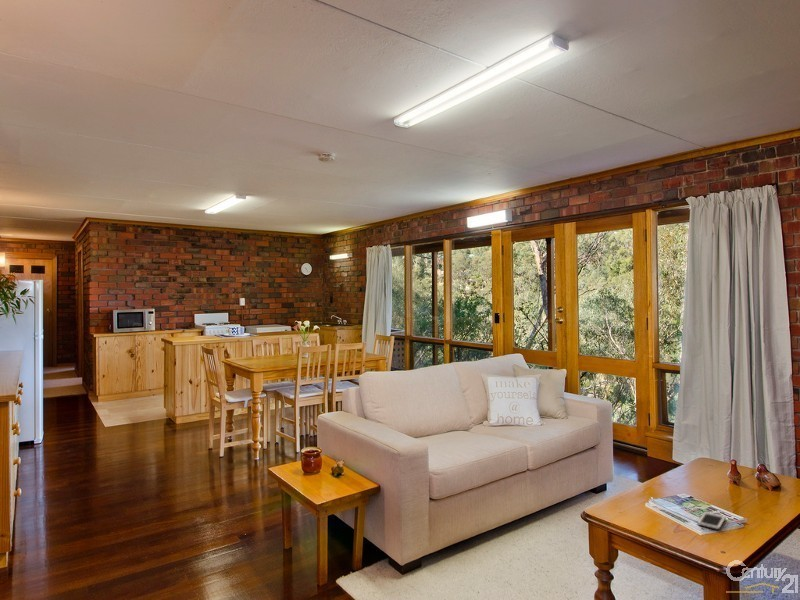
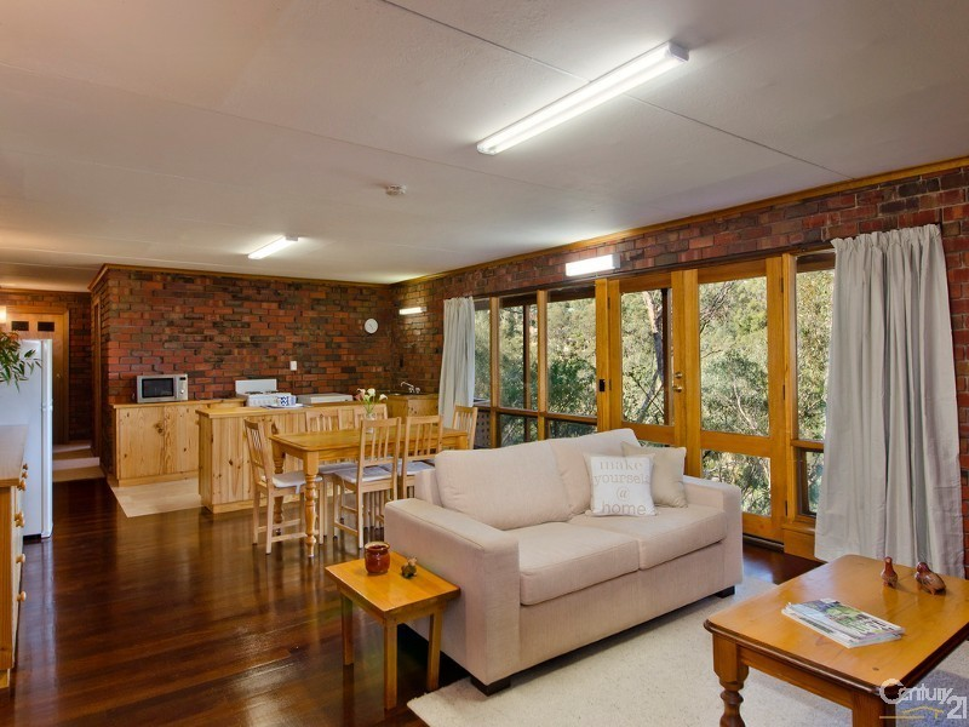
- cell phone [696,511,726,531]
